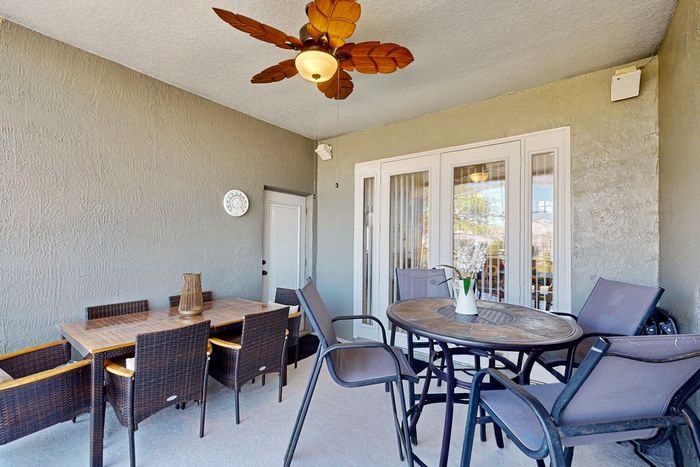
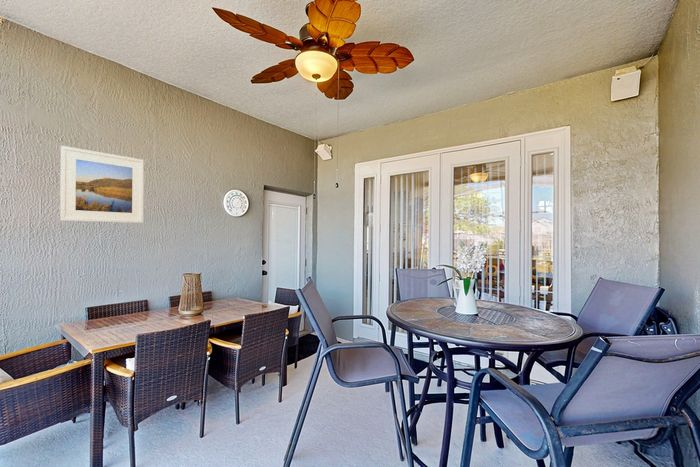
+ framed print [59,145,145,224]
